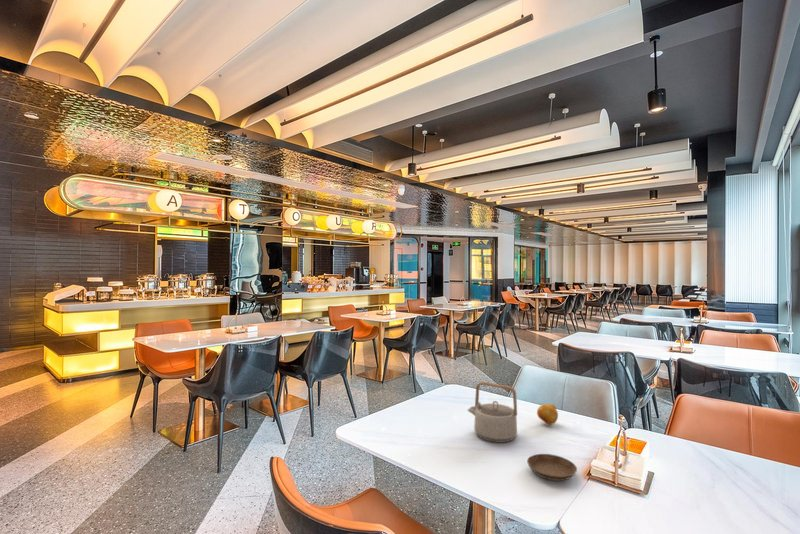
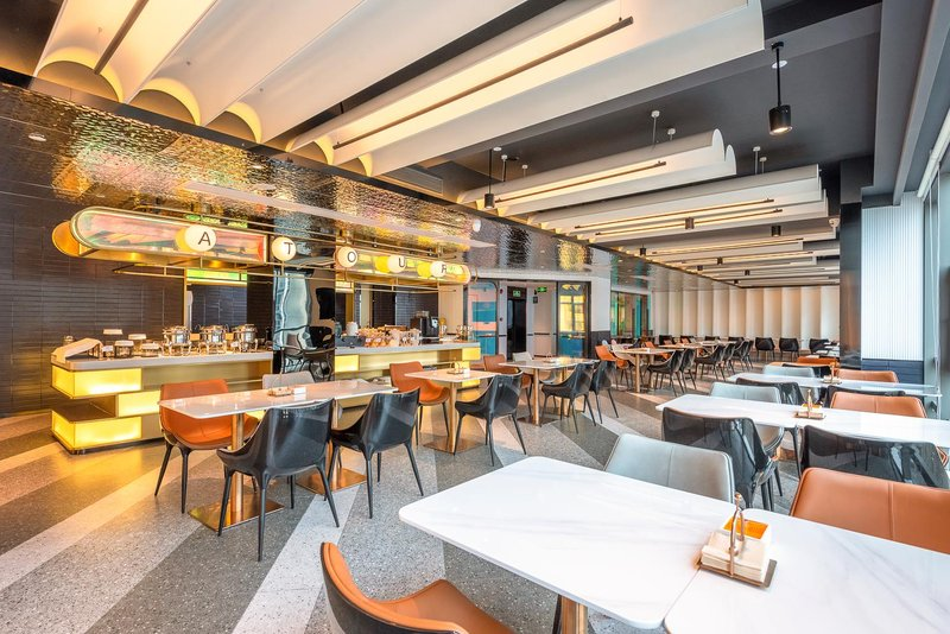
- saucer [526,453,578,482]
- fruit [536,403,559,425]
- teapot [466,381,518,444]
